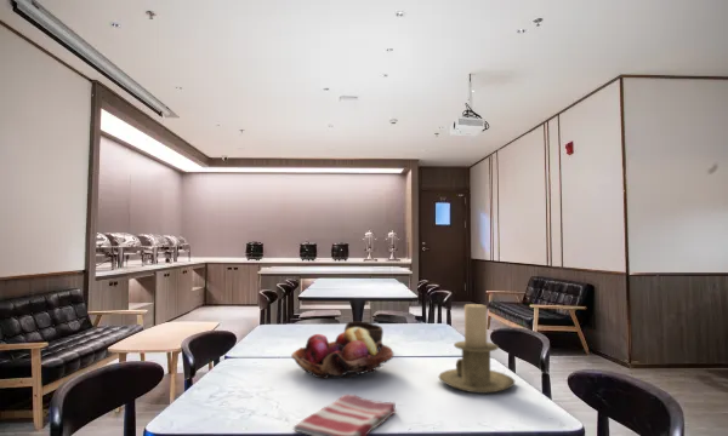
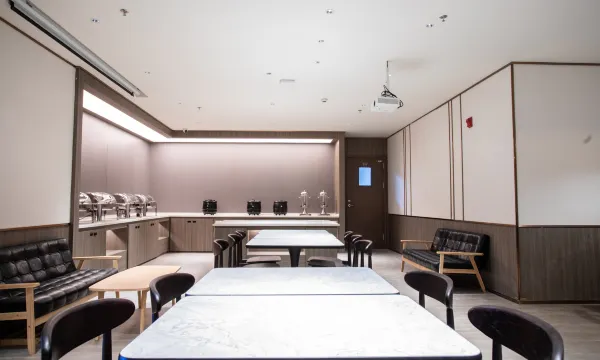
- bowl [343,321,385,344]
- fruit basket [290,327,394,380]
- dish towel [292,394,398,436]
- candle holder [438,303,516,395]
